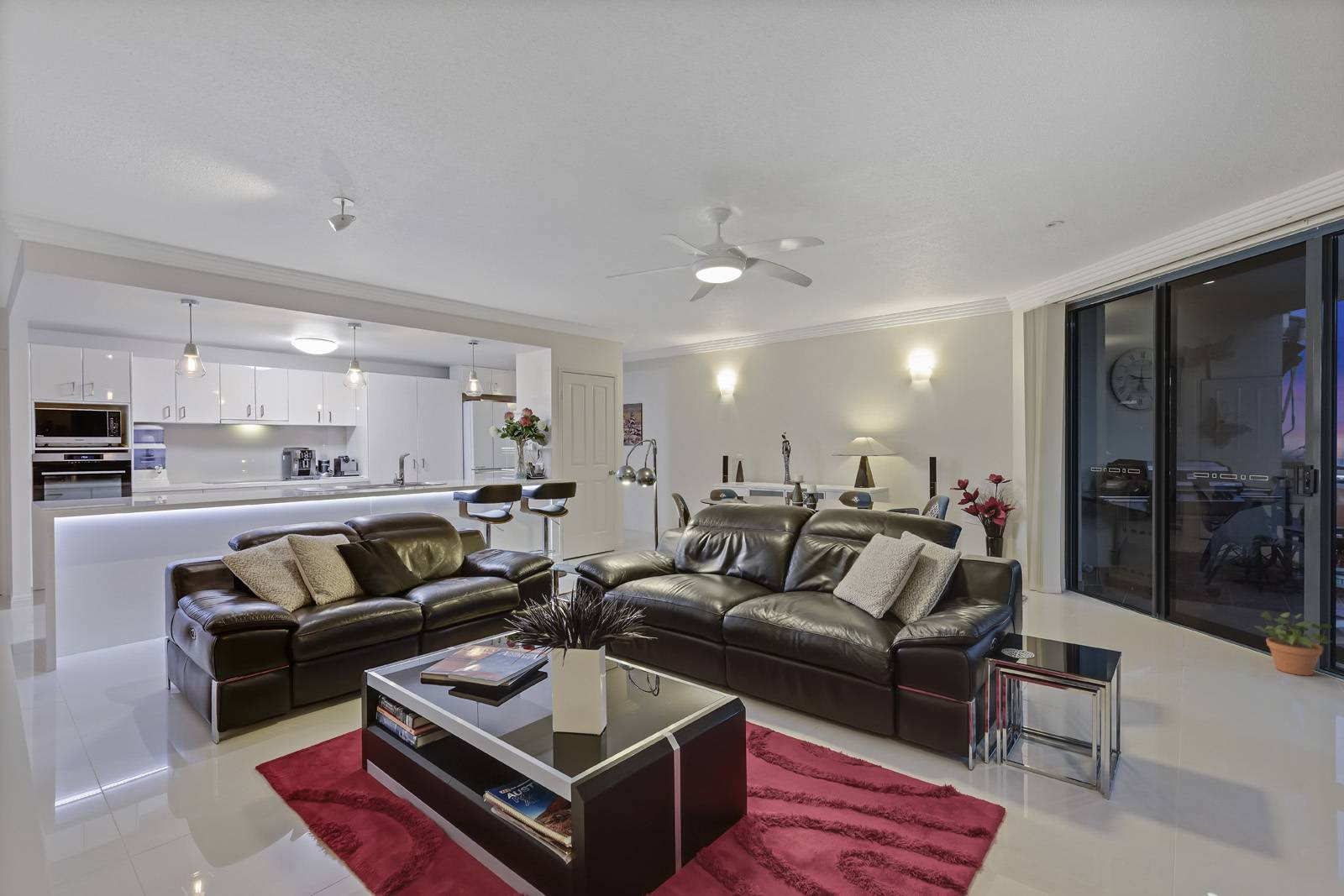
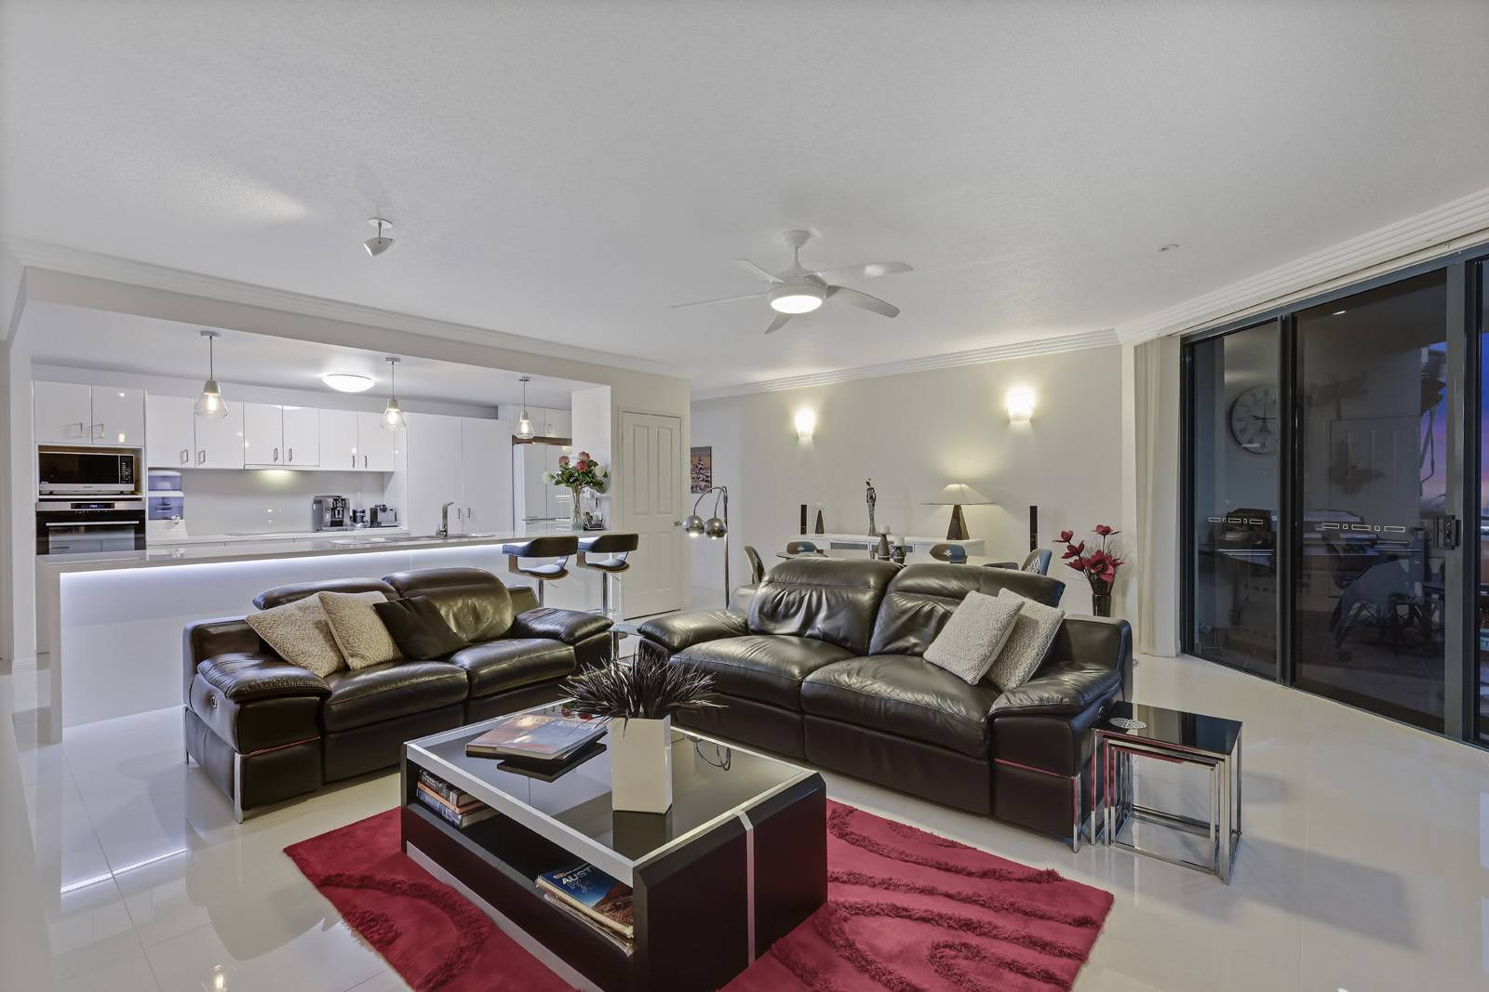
- potted plant [1254,610,1341,677]
